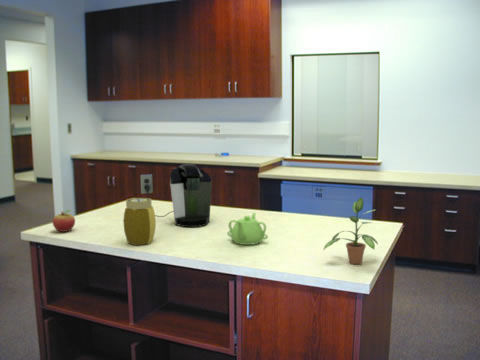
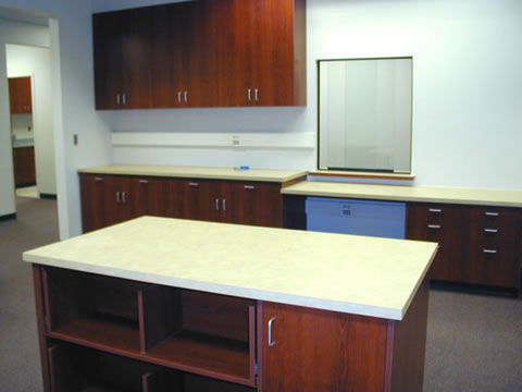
- fruit [51,209,76,233]
- jar [123,197,157,246]
- teapot [226,212,269,246]
- coffee maker [140,163,213,228]
- potted plant [323,196,379,265]
